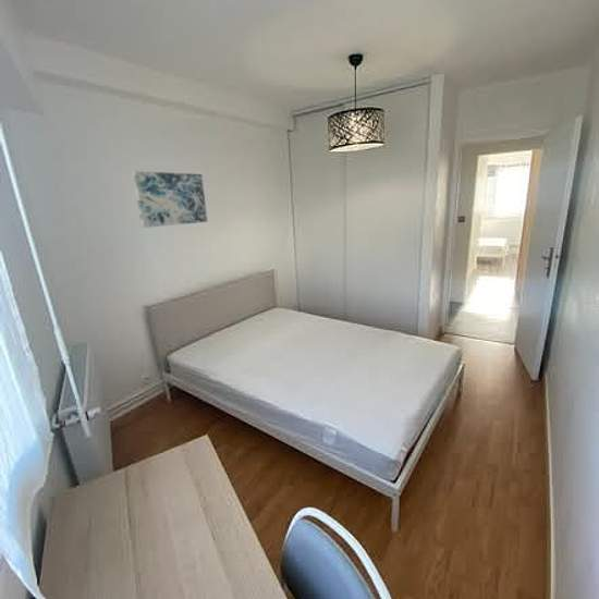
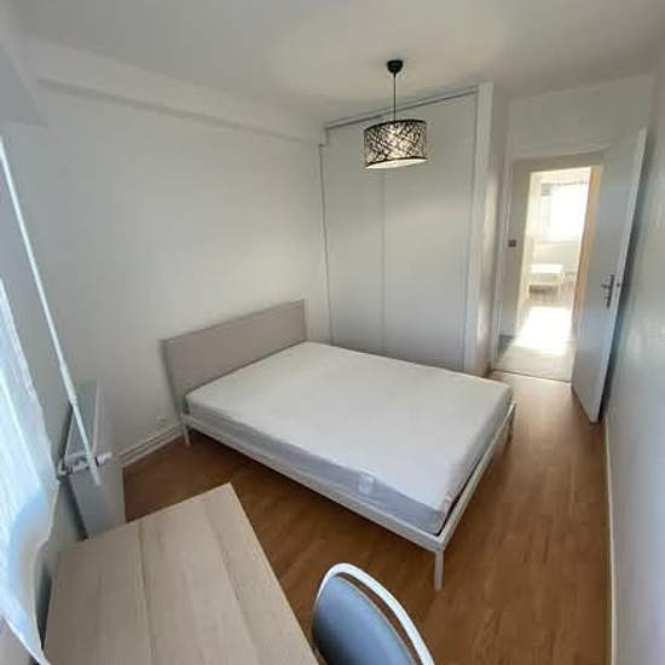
- wall art [131,170,208,229]
